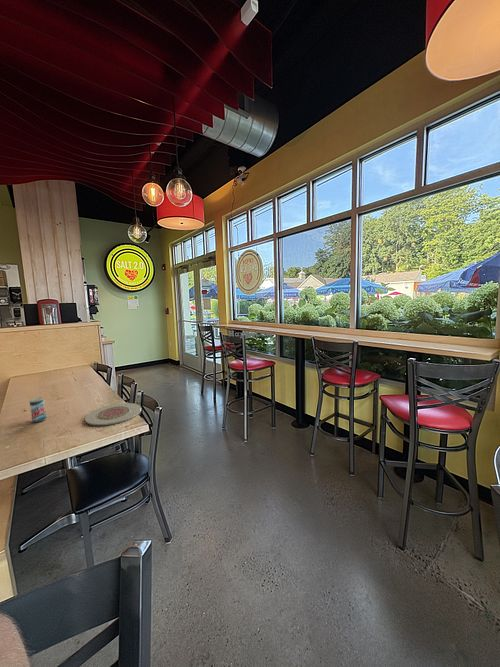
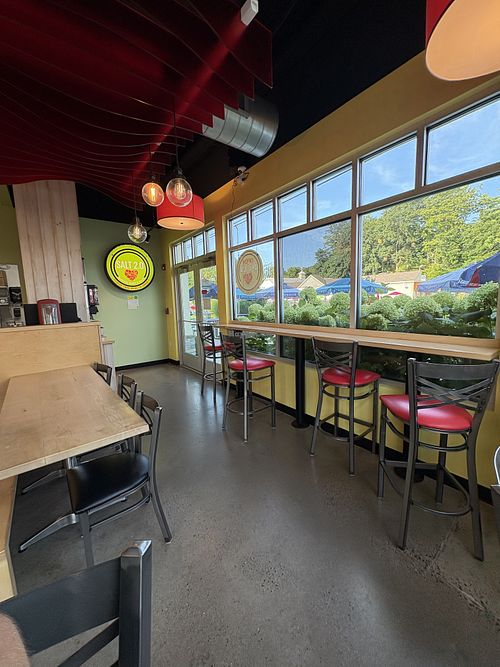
- plate [84,402,142,427]
- beer can [29,397,47,423]
